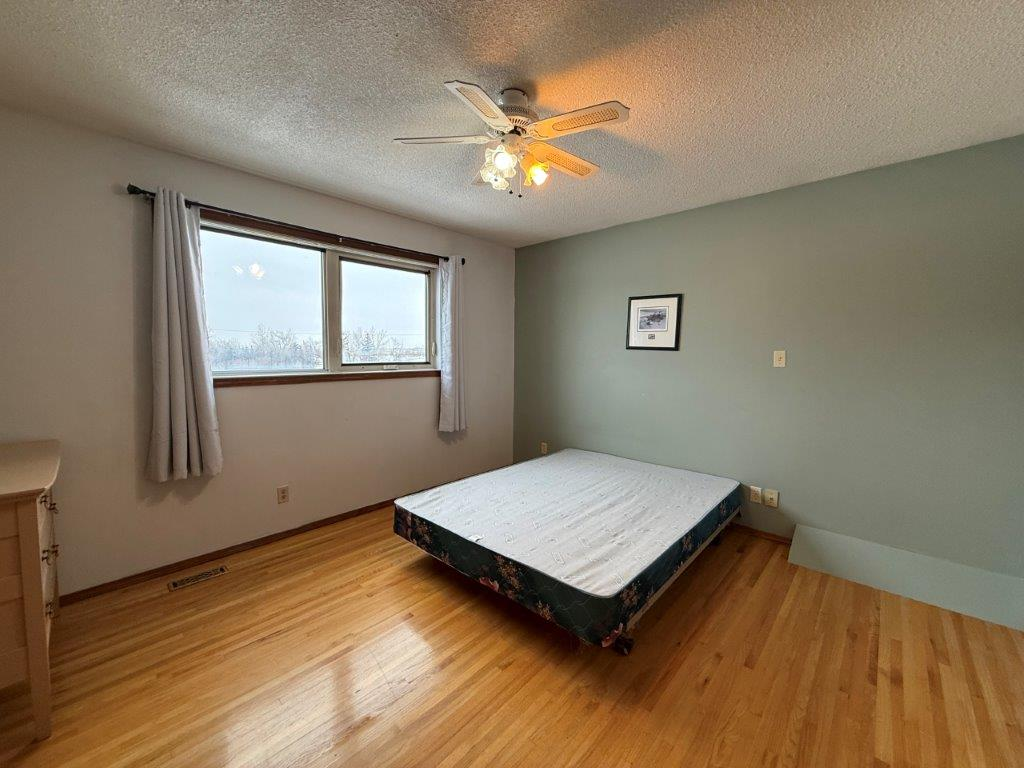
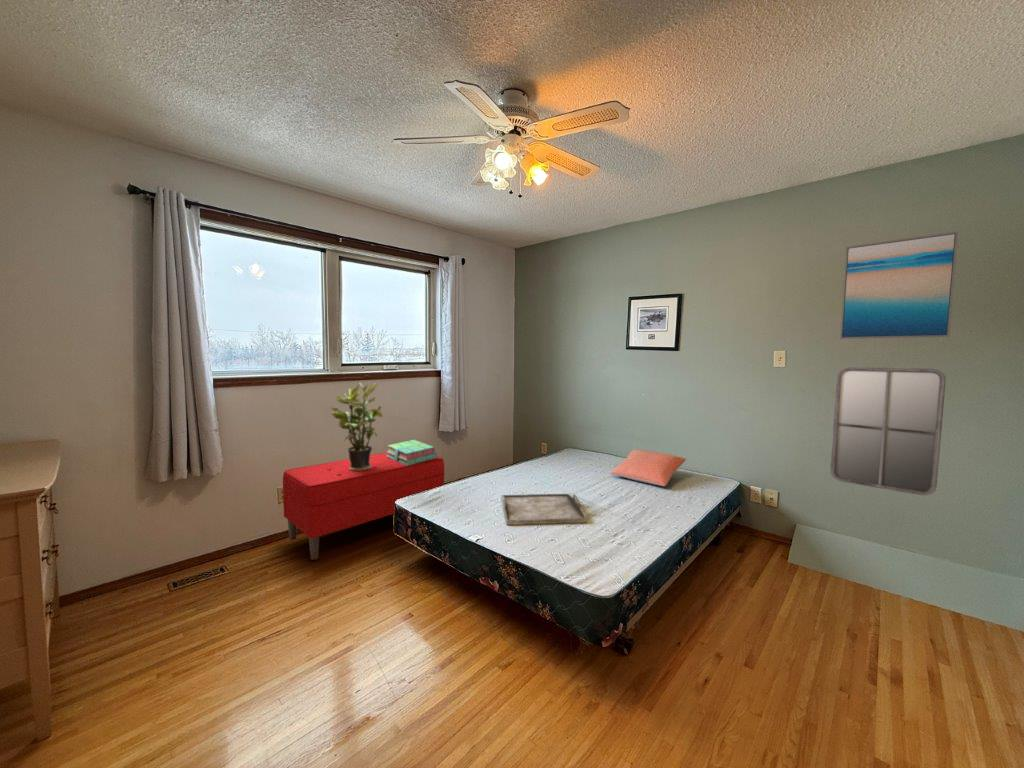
+ serving tray [500,493,588,526]
+ potted plant [331,381,384,471]
+ pillow [609,448,687,487]
+ home mirror [829,366,947,496]
+ stack of books [386,439,438,465]
+ bench [282,452,445,561]
+ wall art [839,230,959,340]
